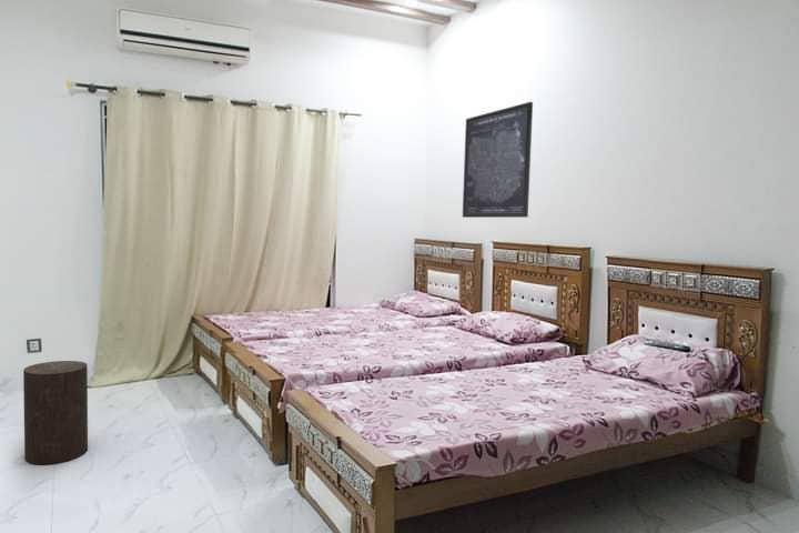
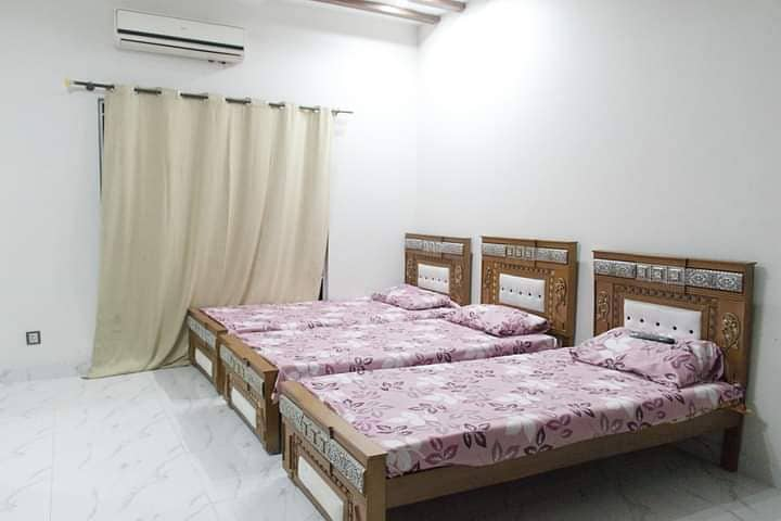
- wall art [462,101,534,219]
- stool [22,360,89,465]
